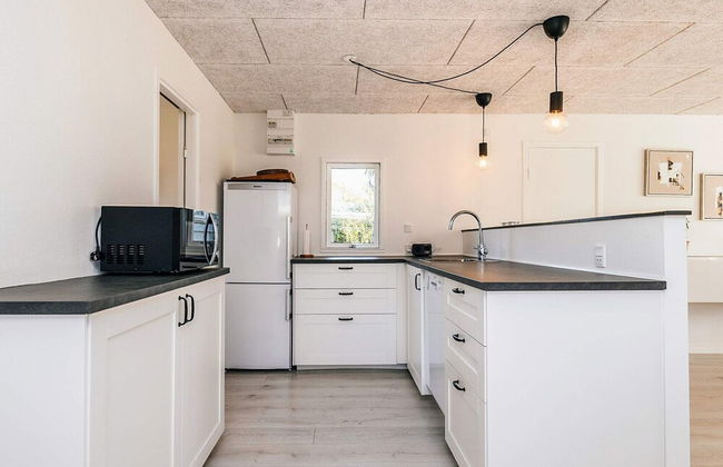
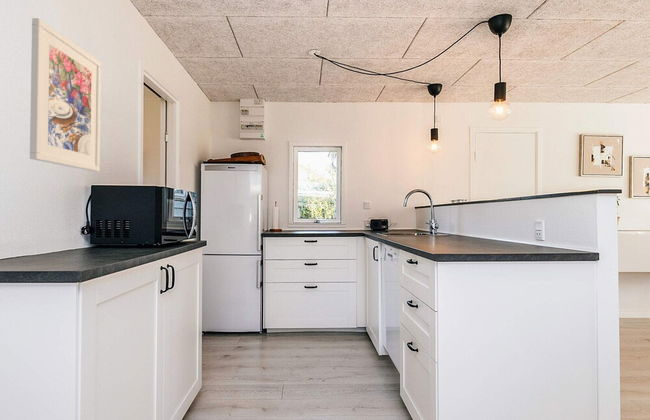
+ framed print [29,17,102,173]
